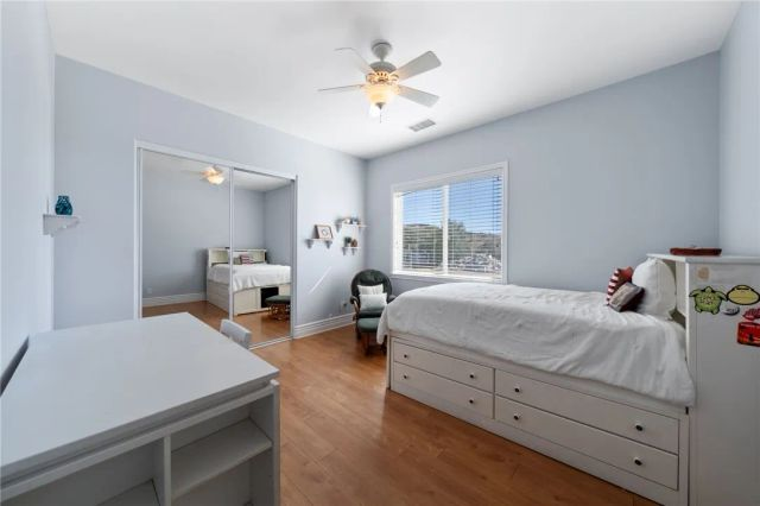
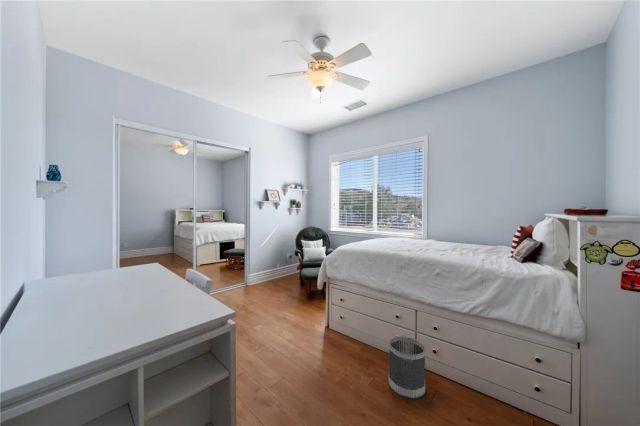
+ wastebasket [387,335,427,400]
